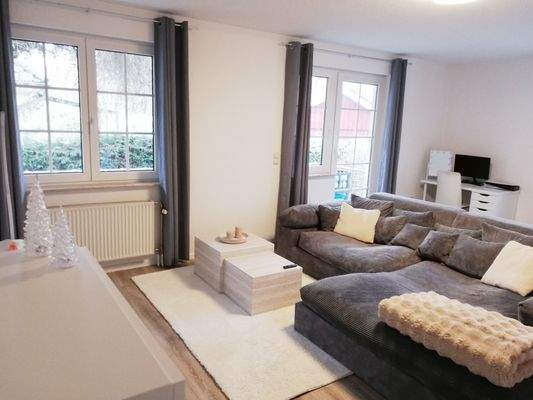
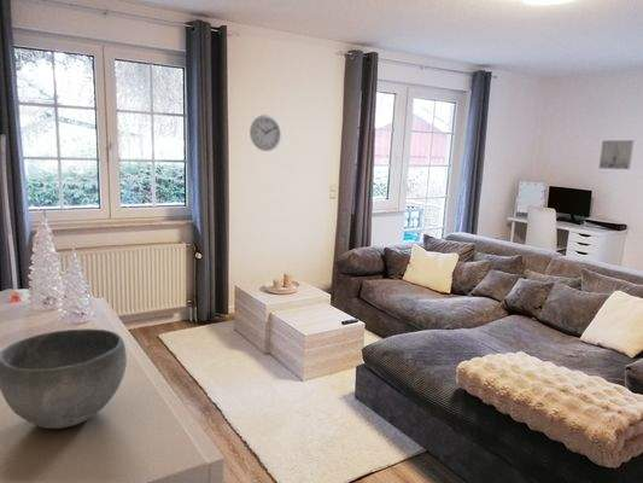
+ wall clock [249,114,283,152]
+ bowl [0,327,128,430]
+ wall art [598,139,635,170]
